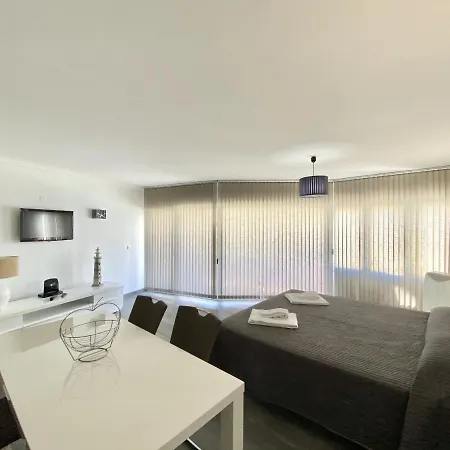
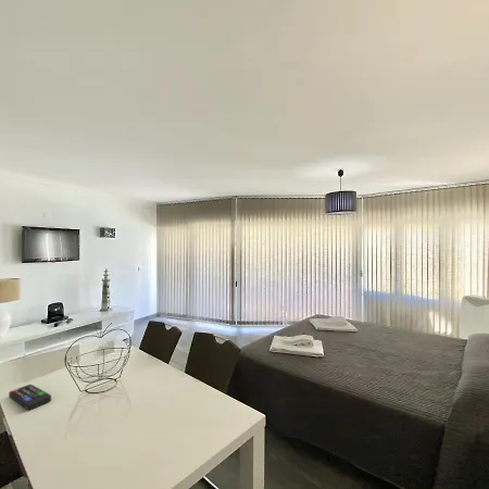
+ remote control [8,384,52,411]
